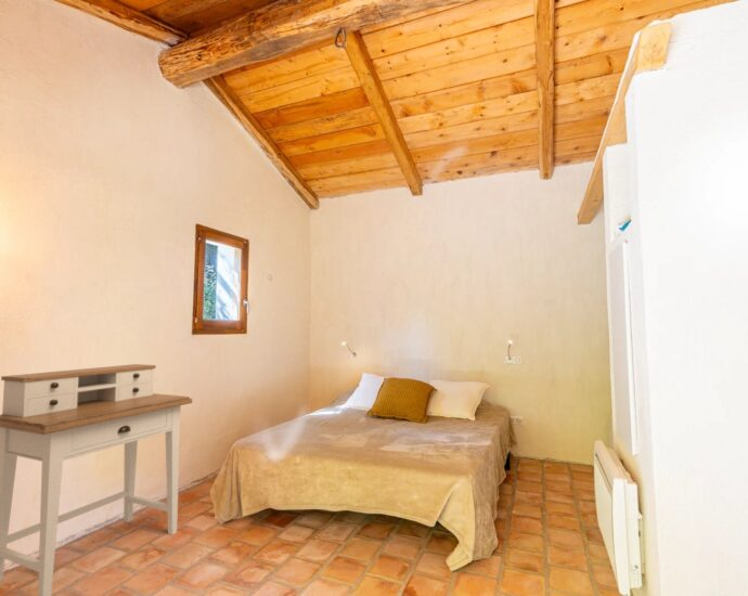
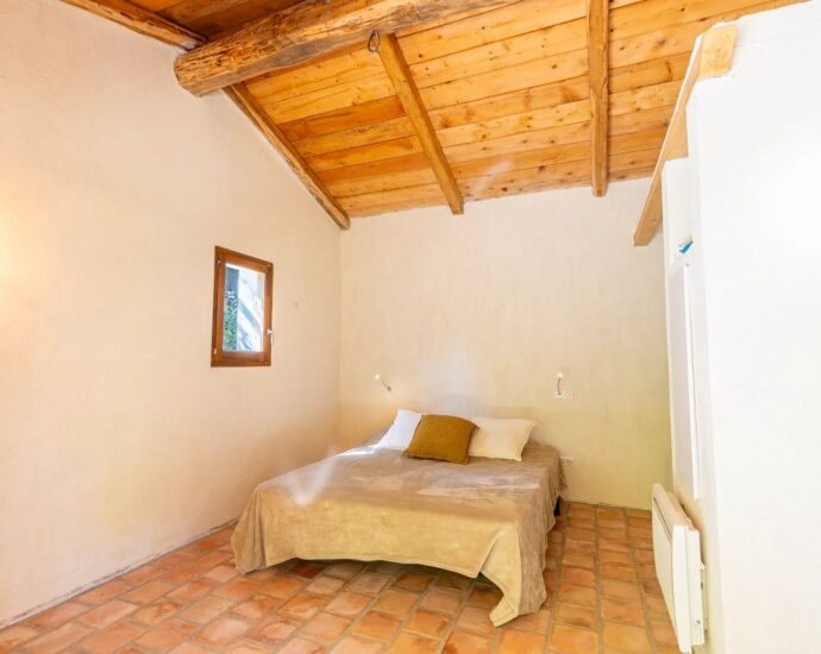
- desk [0,363,193,596]
